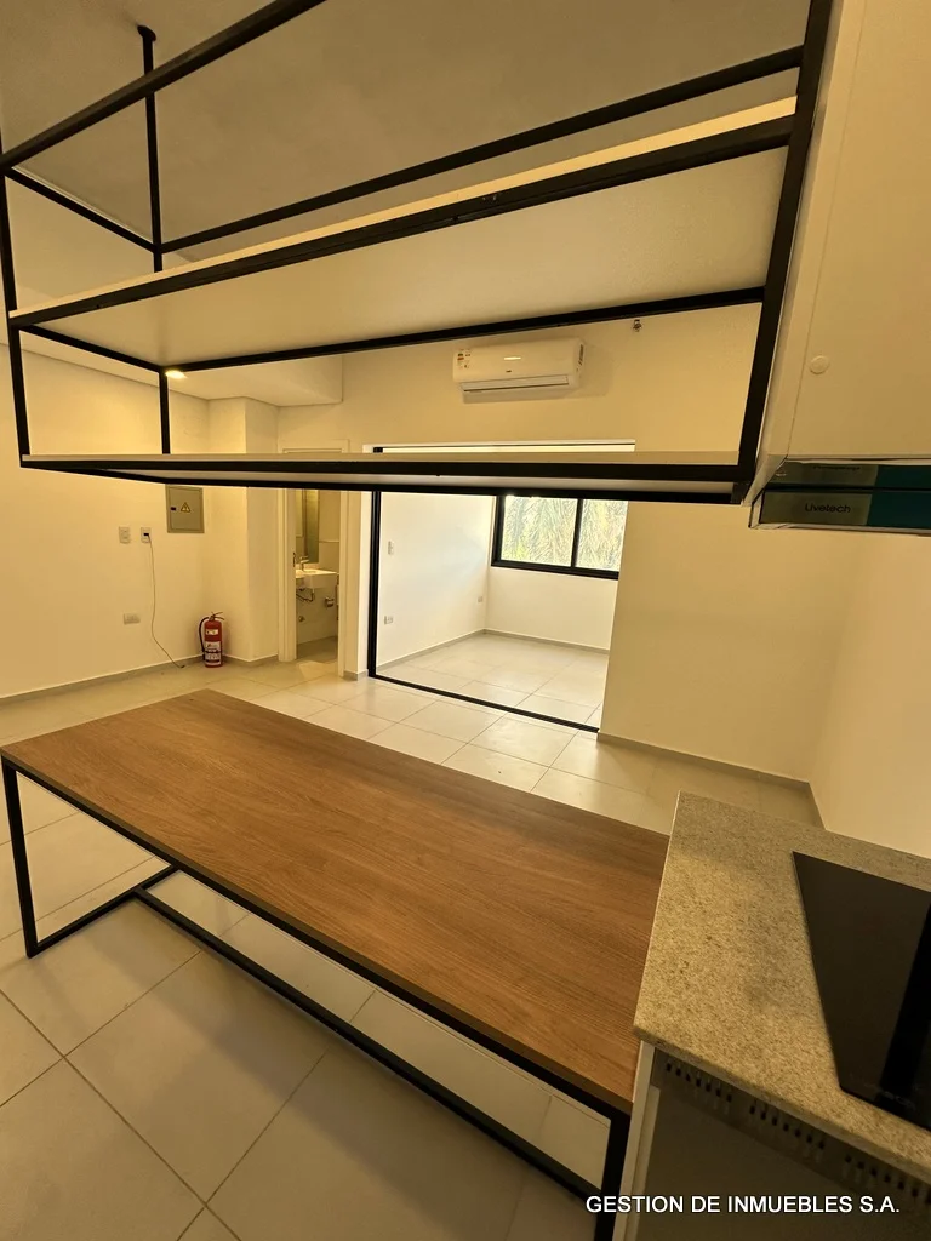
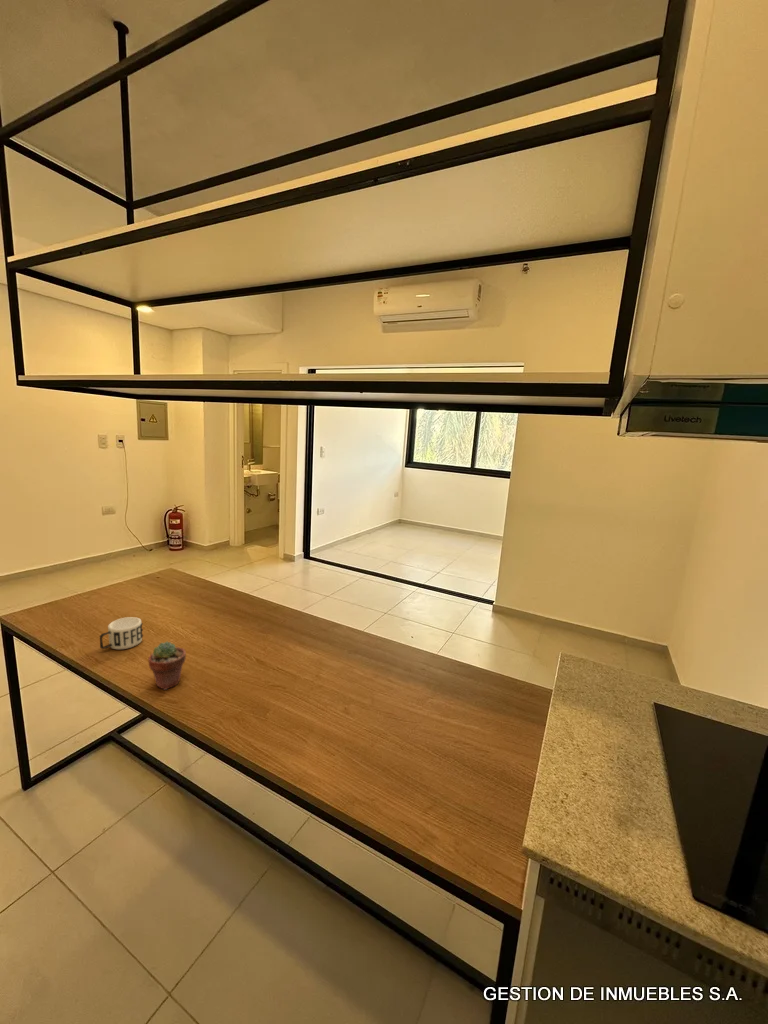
+ mug [99,616,144,650]
+ potted succulent [147,641,187,691]
